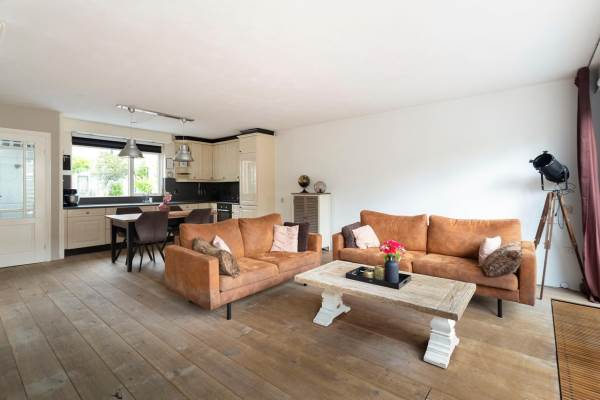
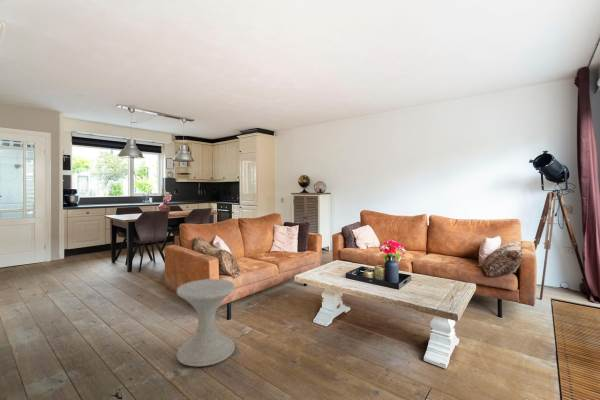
+ side table [176,278,236,367]
